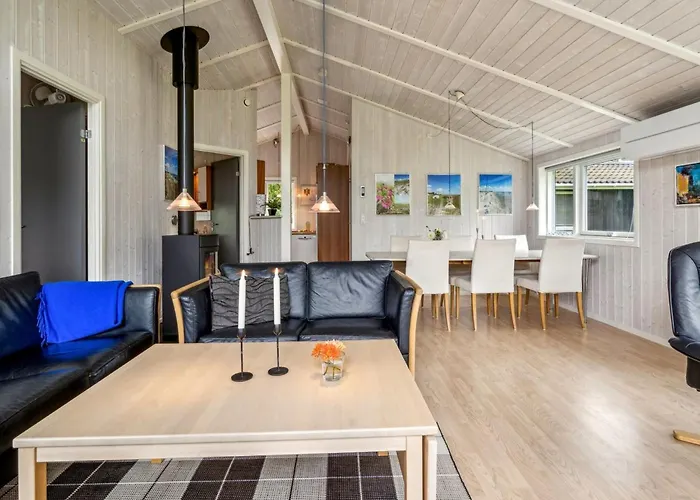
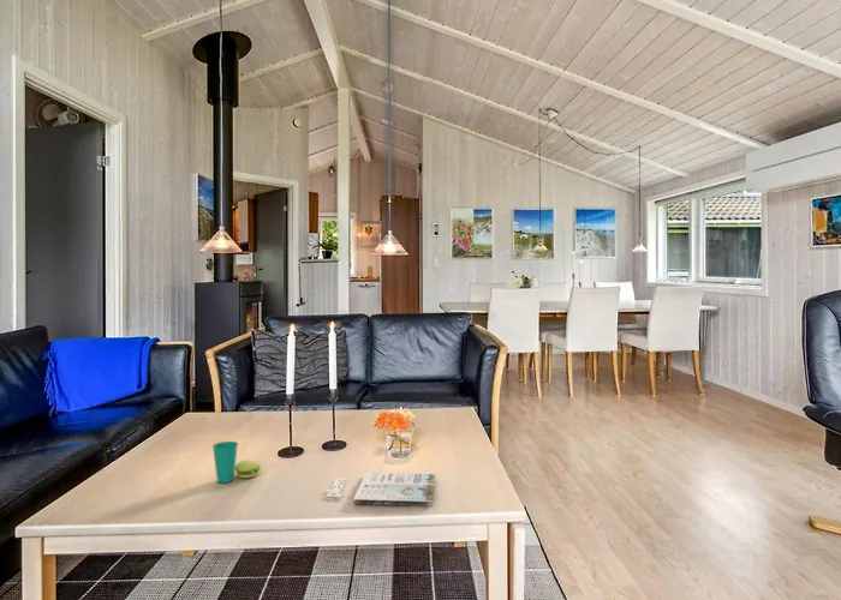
+ magazine [324,470,436,506]
+ cup [211,440,262,484]
